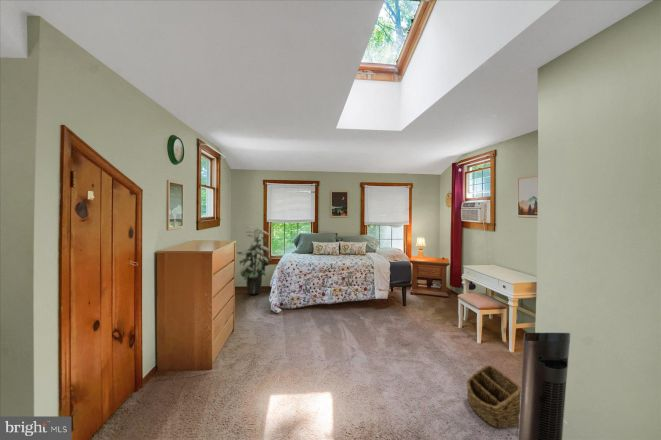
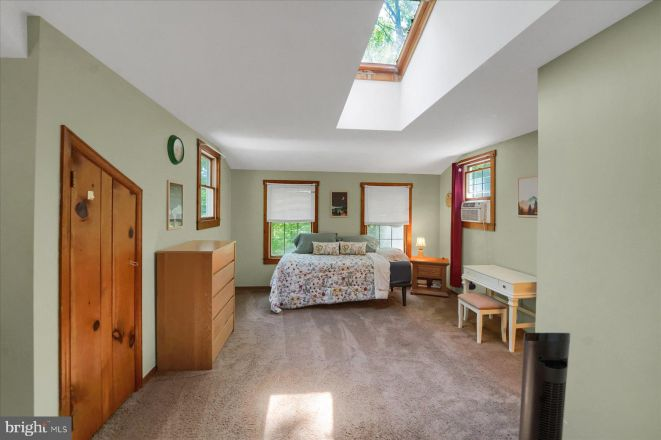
- basket [466,364,522,429]
- indoor plant [235,225,273,295]
